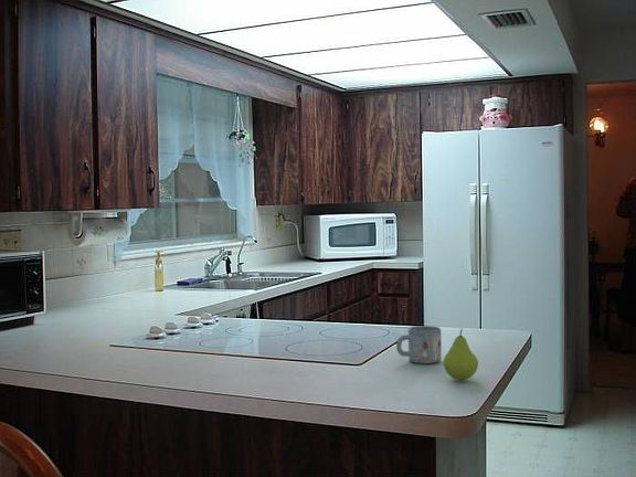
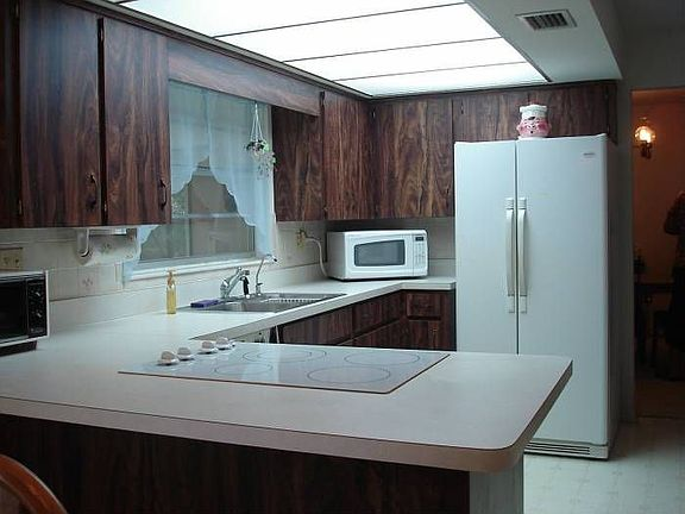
- mug [395,325,443,364]
- fruit [442,328,479,381]
